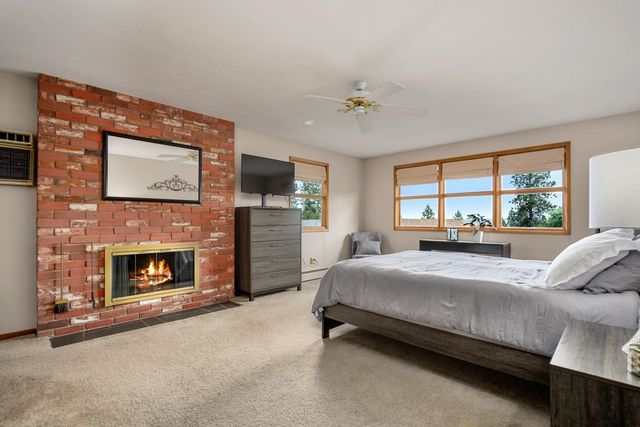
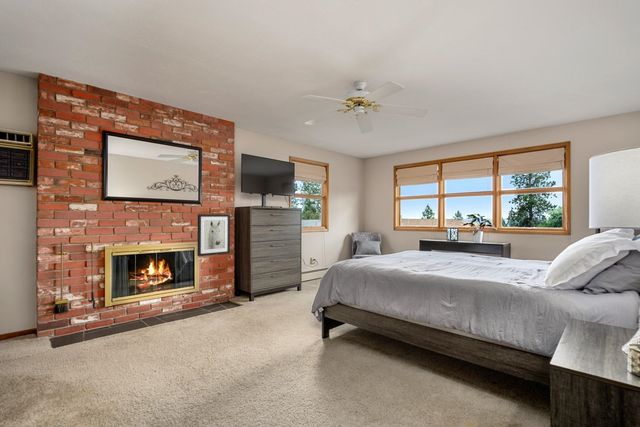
+ wall art [196,213,231,257]
